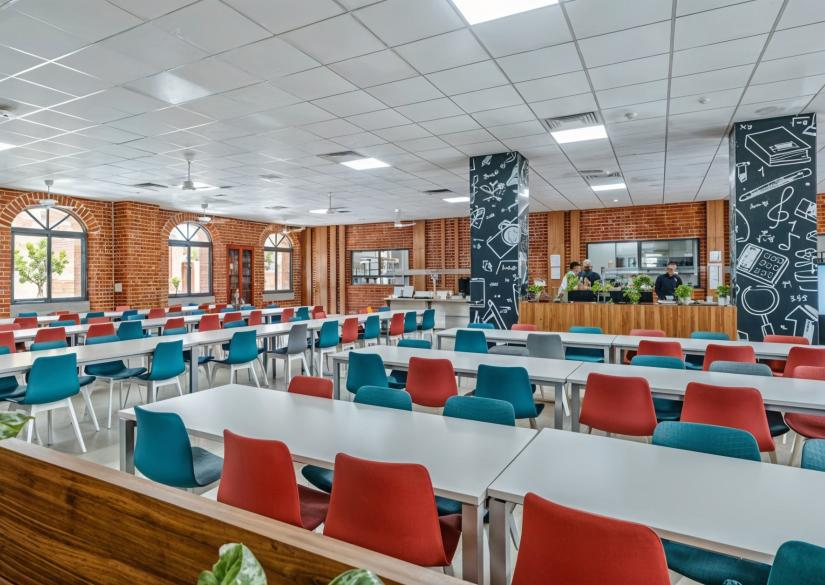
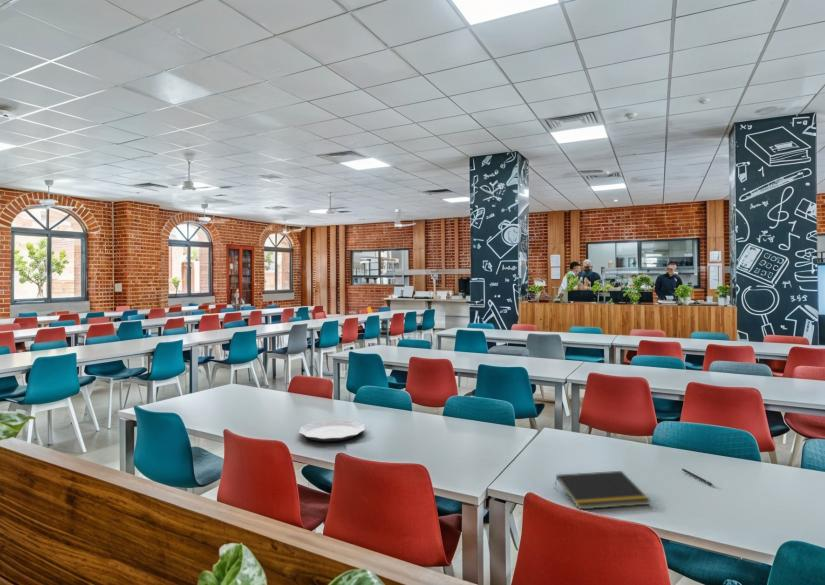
+ notepad [554,470,651,510]
+ plate [298,419,366,442]
+ pen [681,467,714,486]
